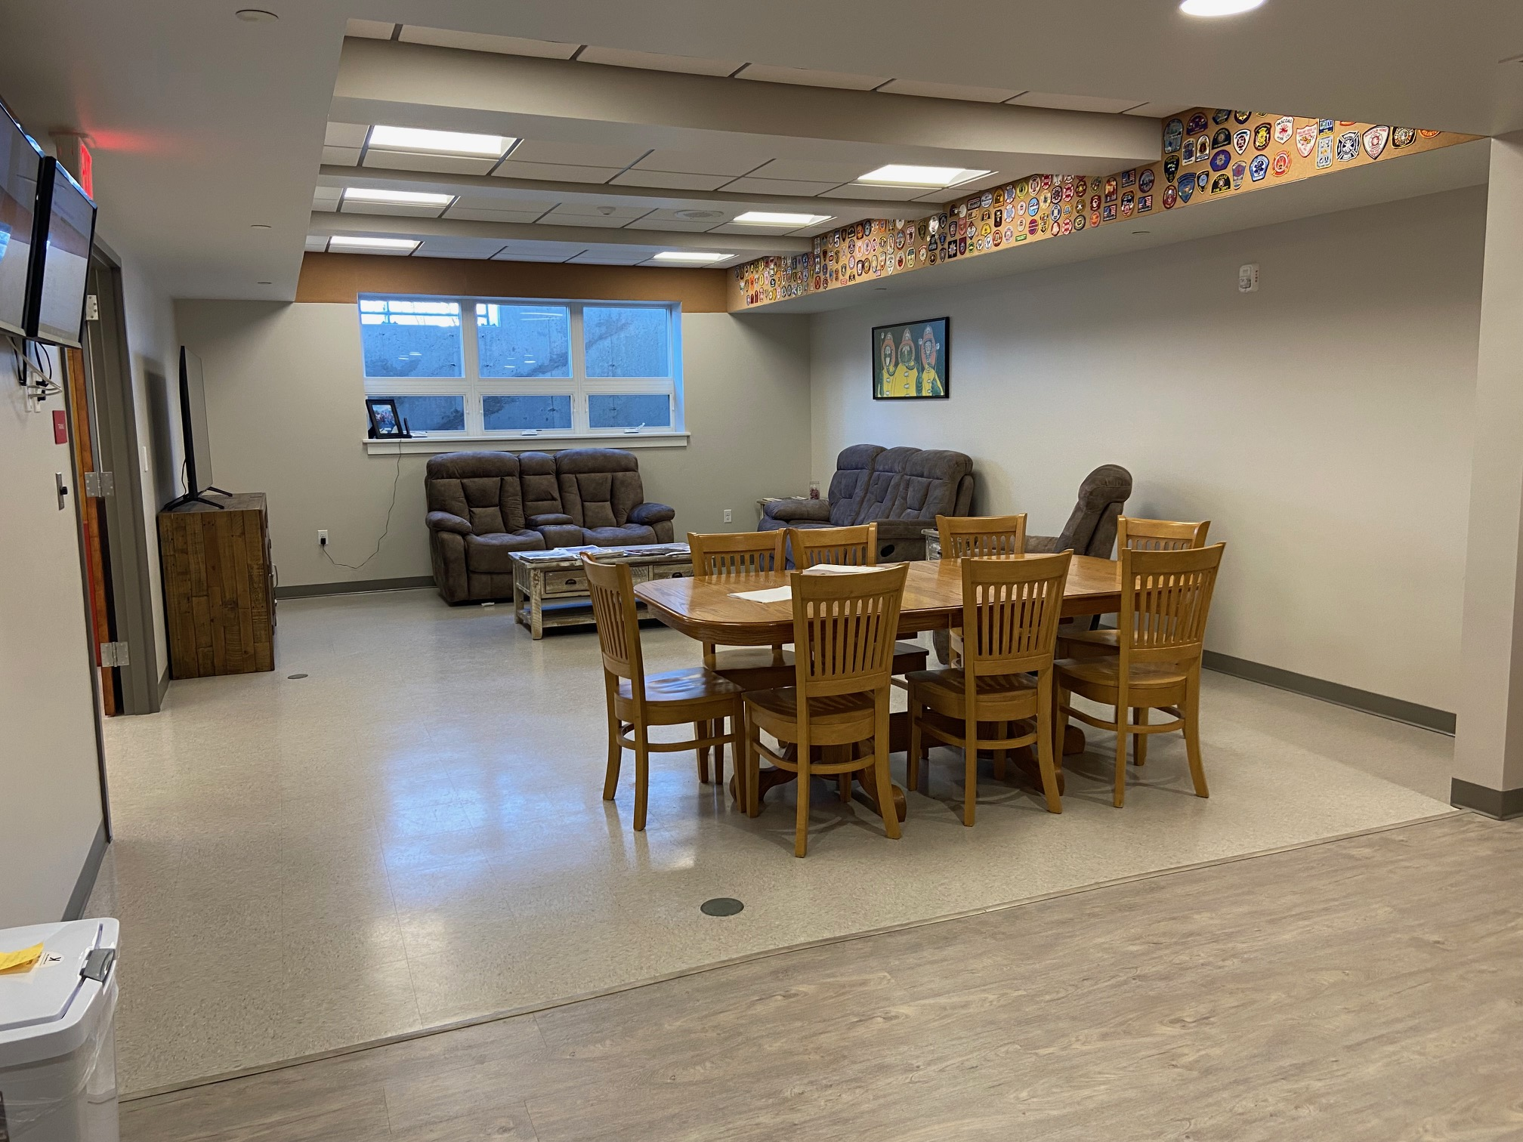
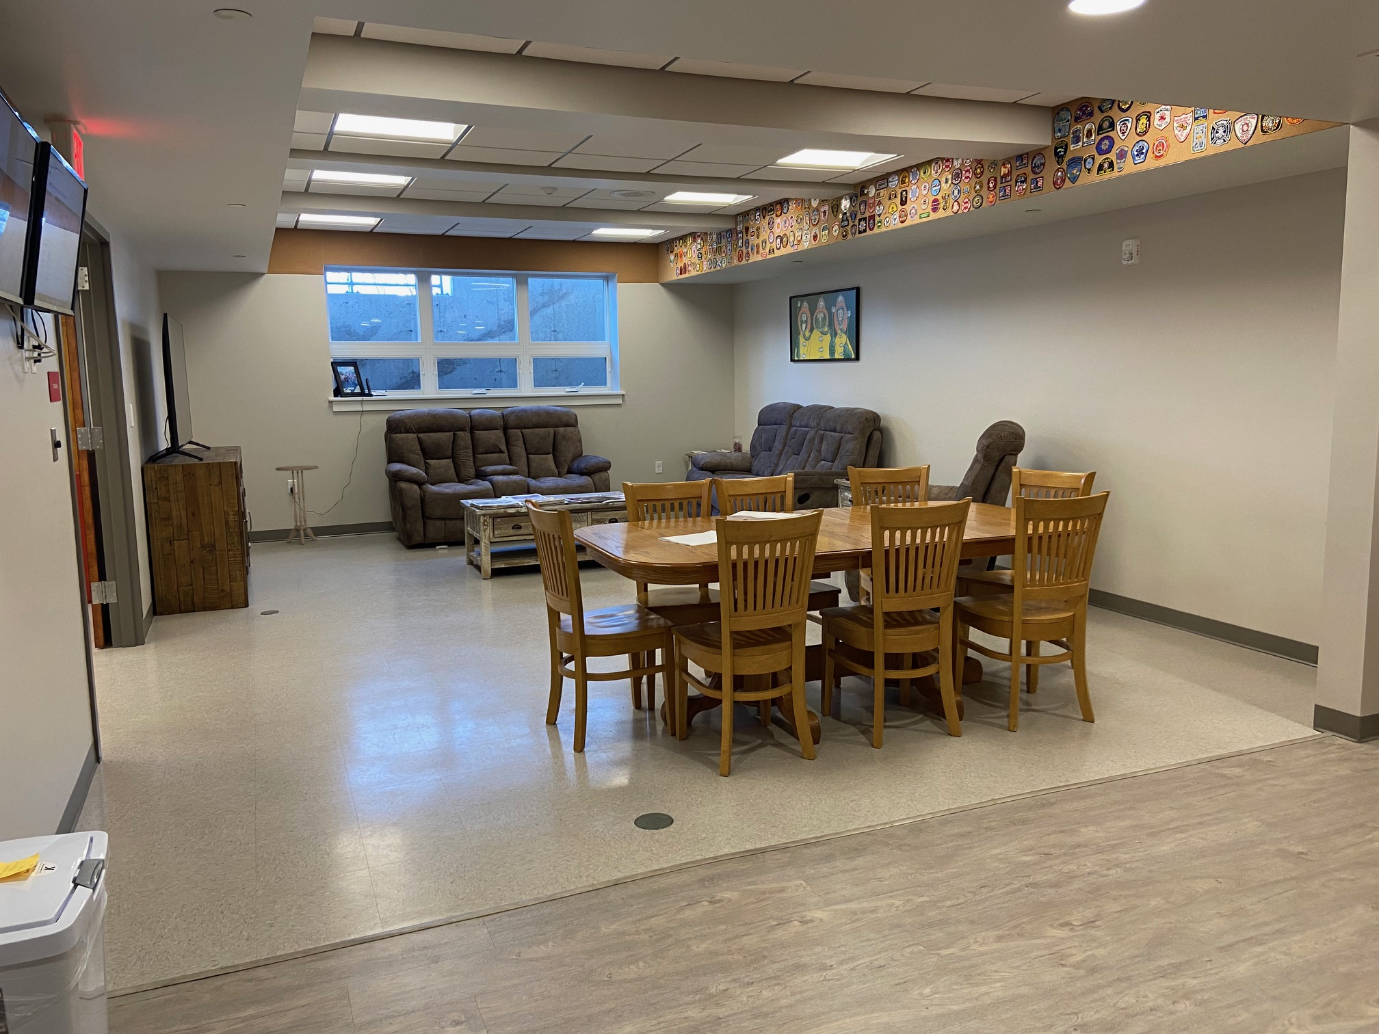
+ side table [275,465,319,545]
